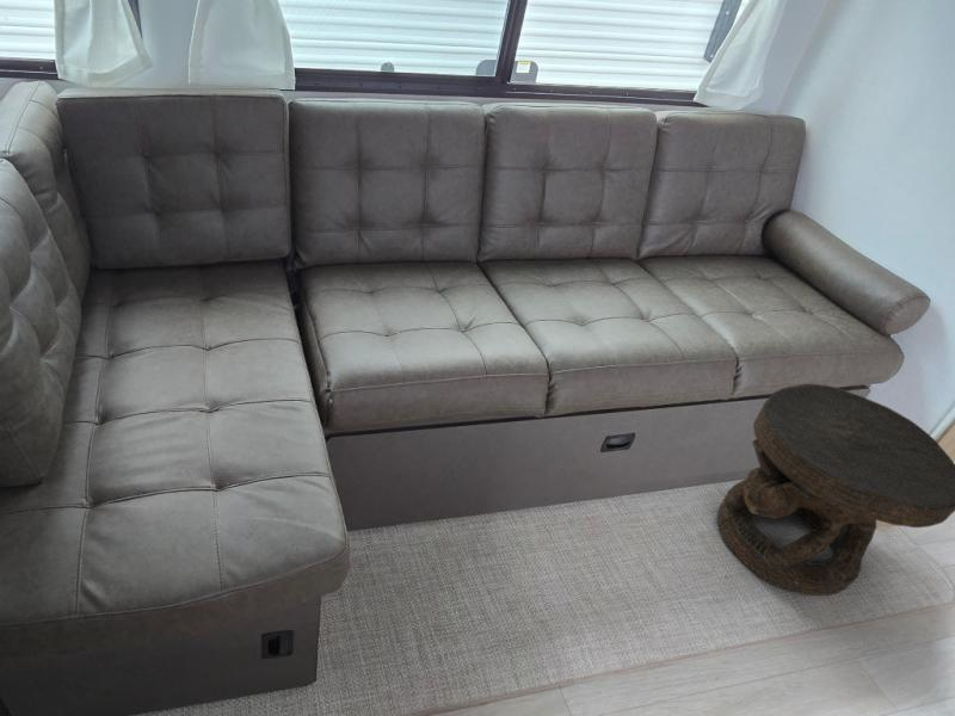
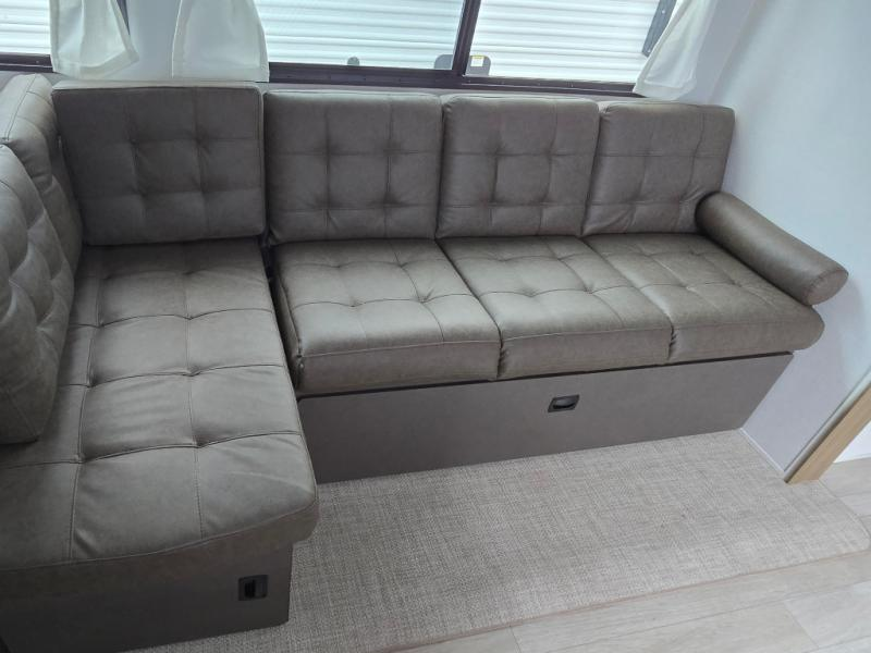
- side table [716,383,955,597]
